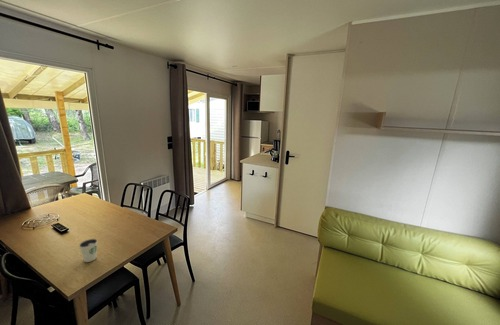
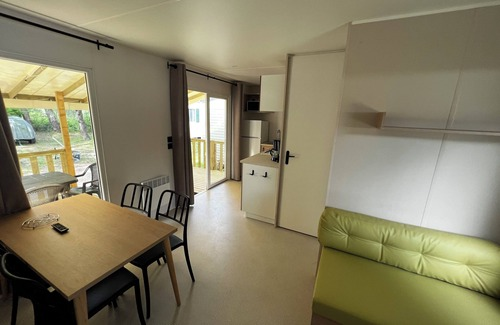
- dixie cup [78,238,98,263]
